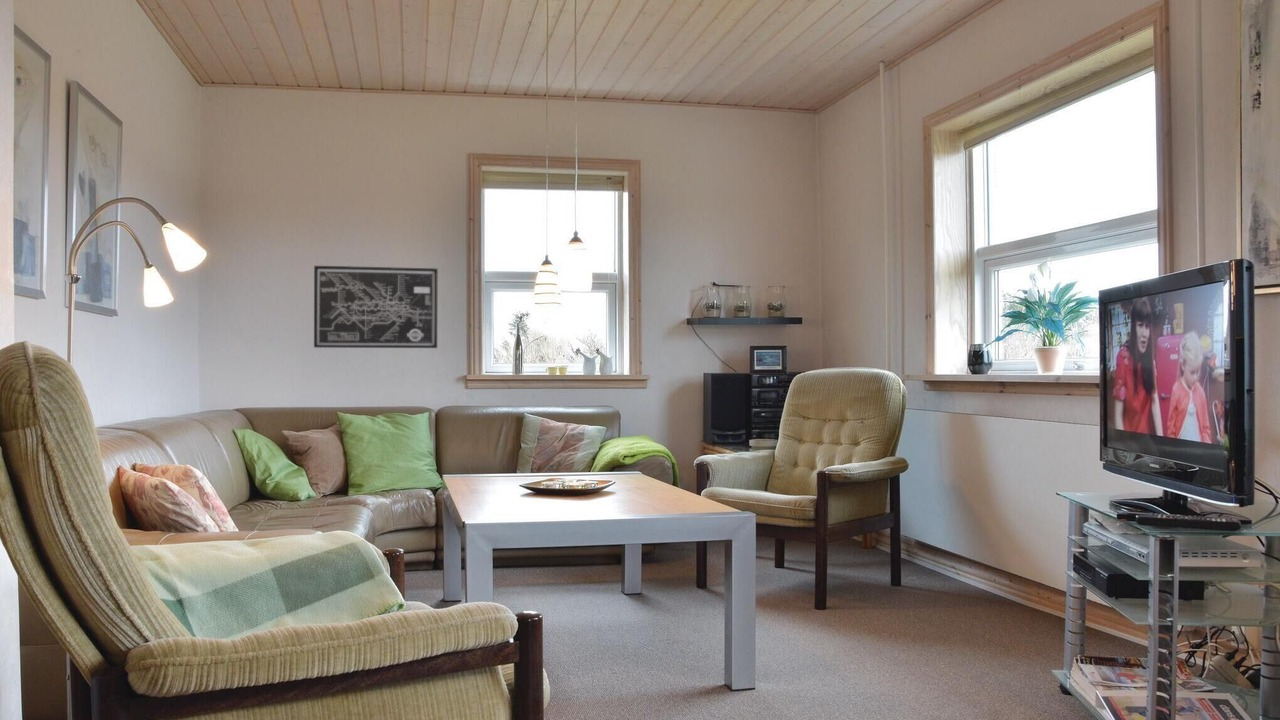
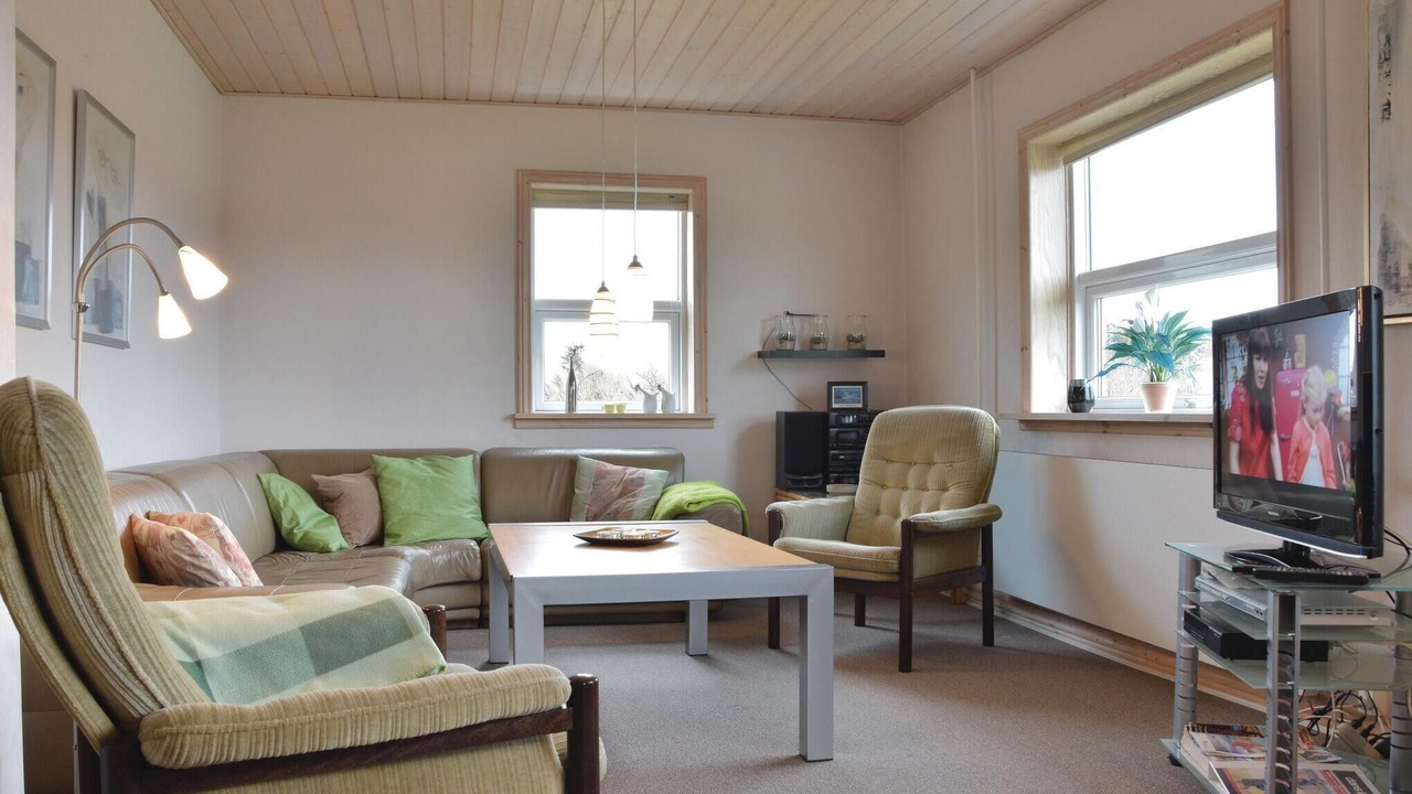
- wall art [313,265,439,349]
